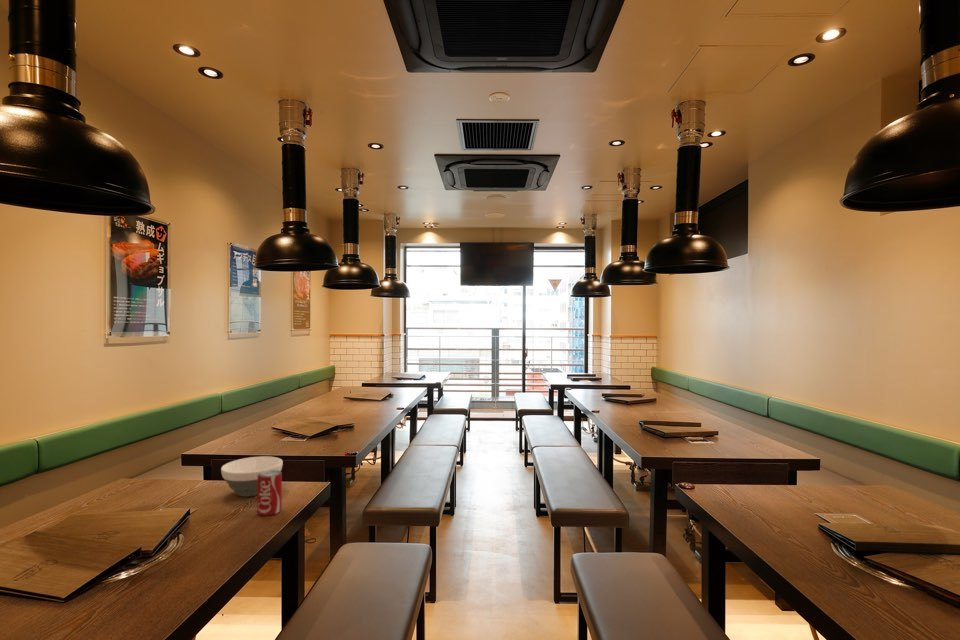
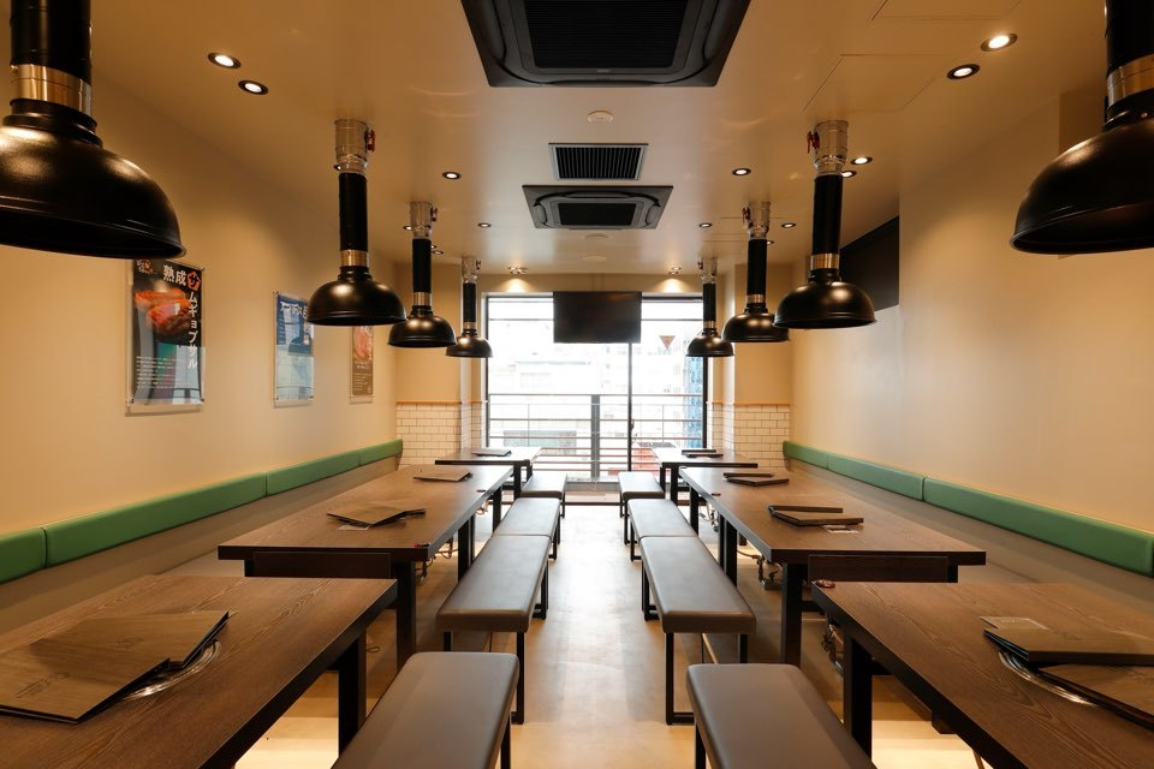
- bowl [220,455,284,498]
- beverage can [256,470,283,517]
